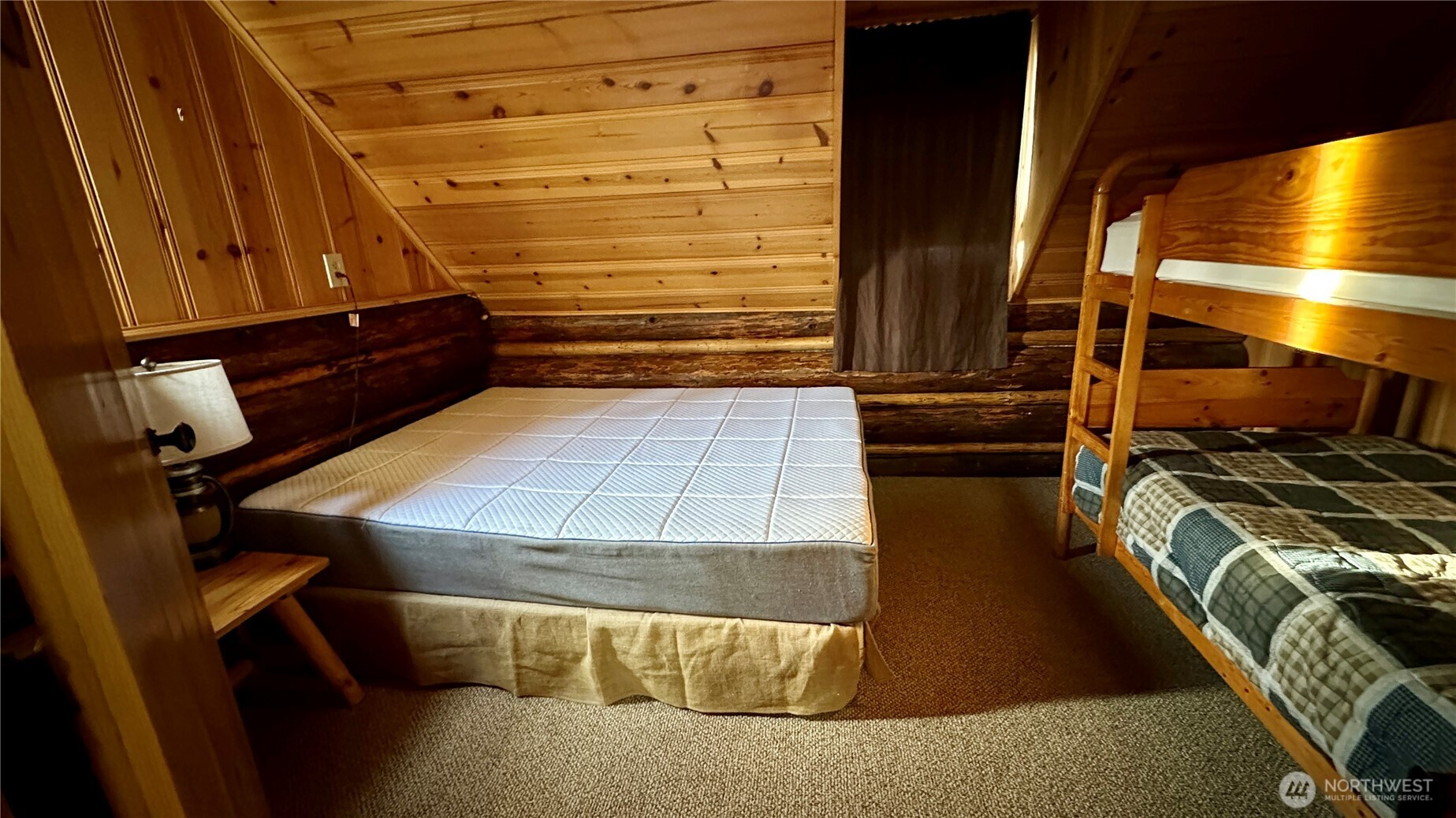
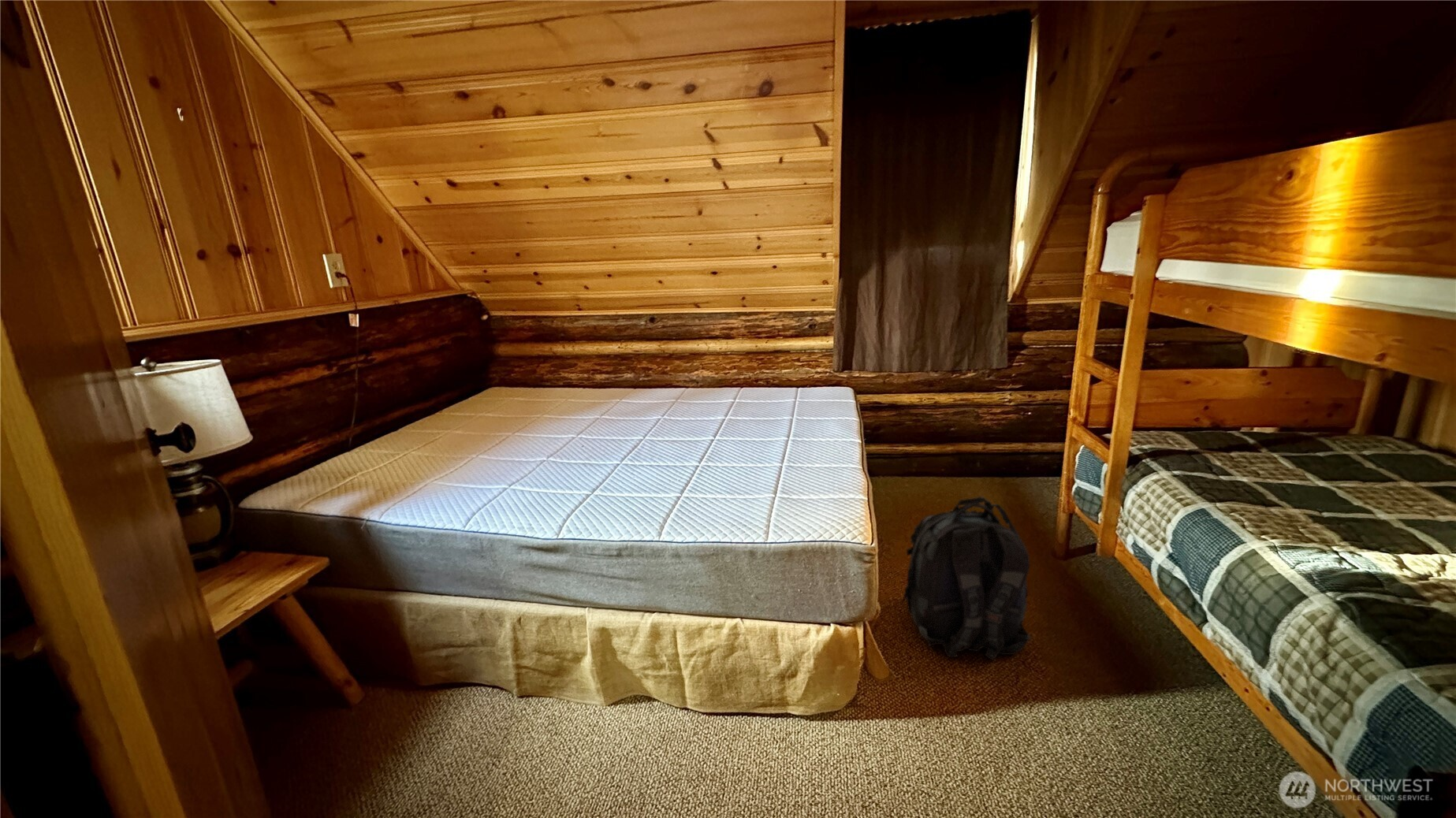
+ backpack [900,496,1032,661]
